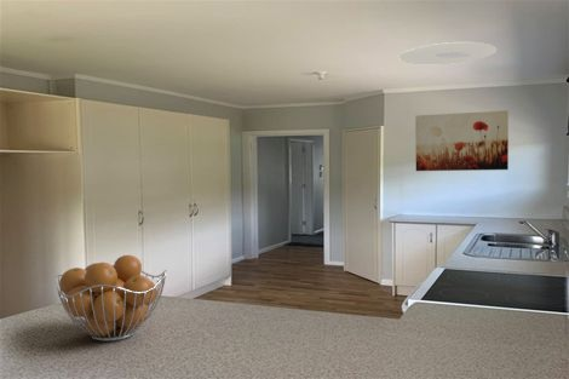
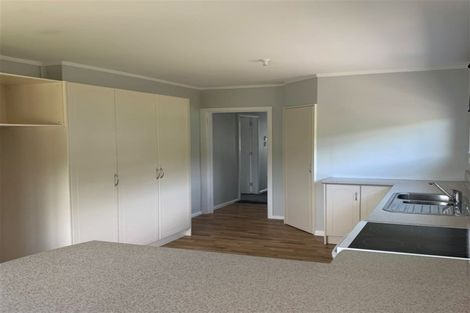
- wall art [414,109,510,172]
- ceiling light [397,41,498,65]
- fruit basket [54,254,167,343]
